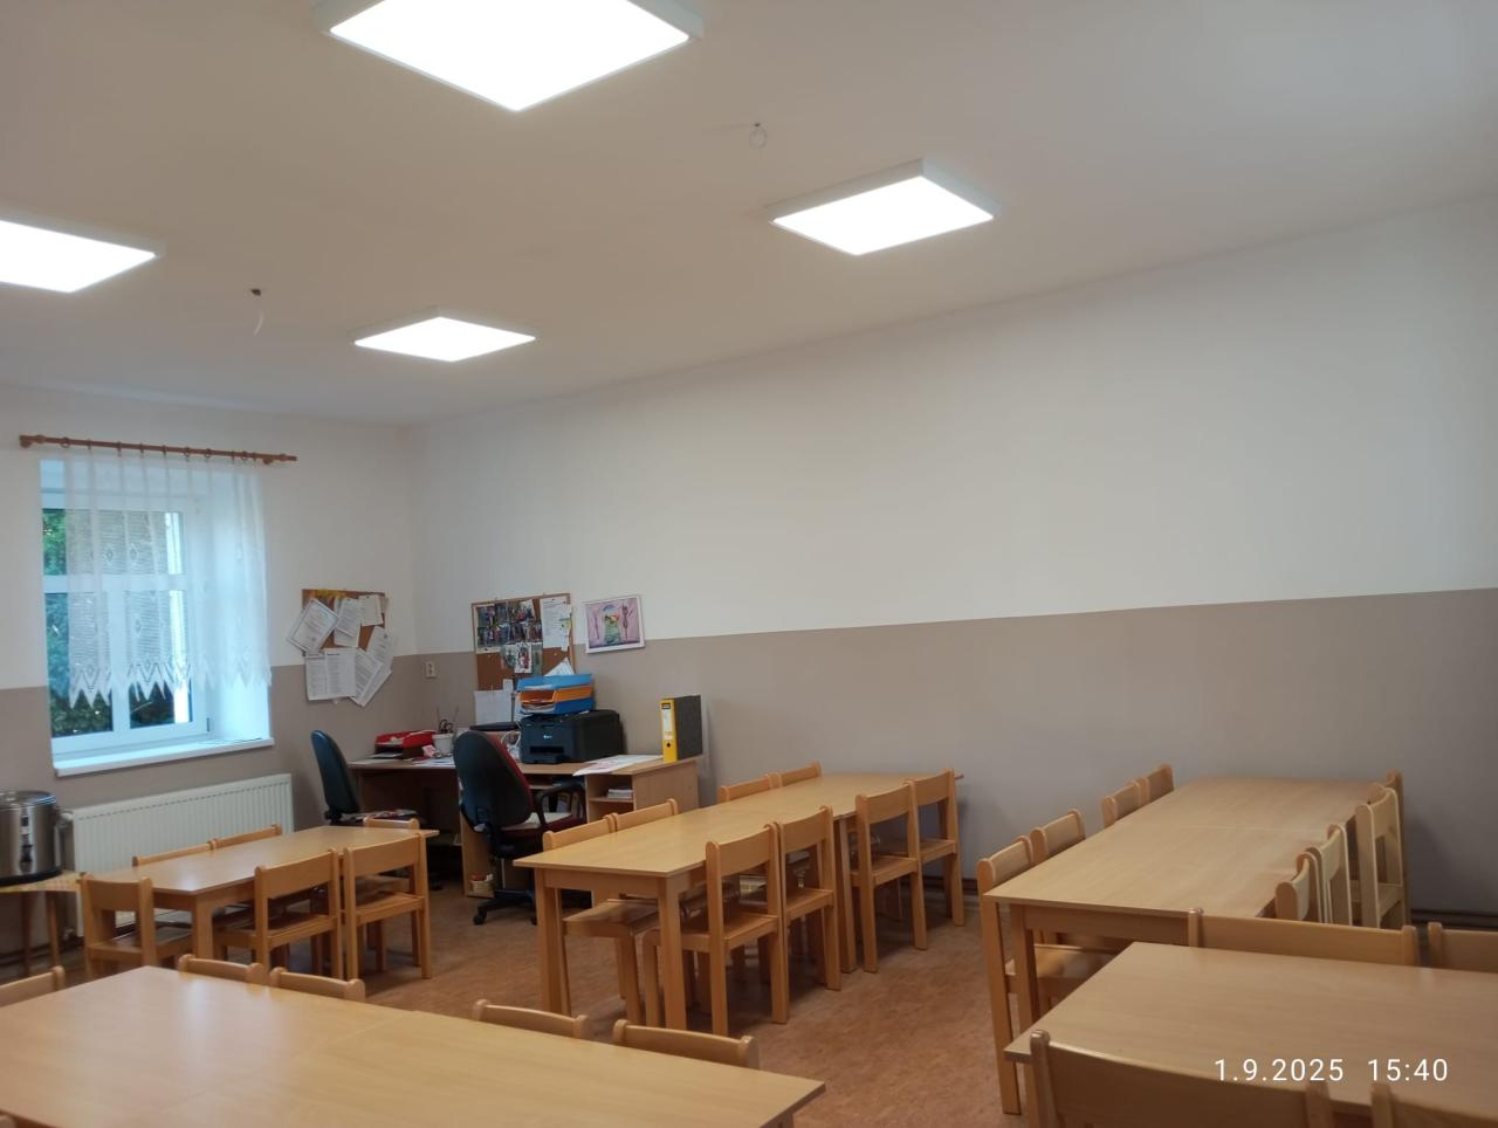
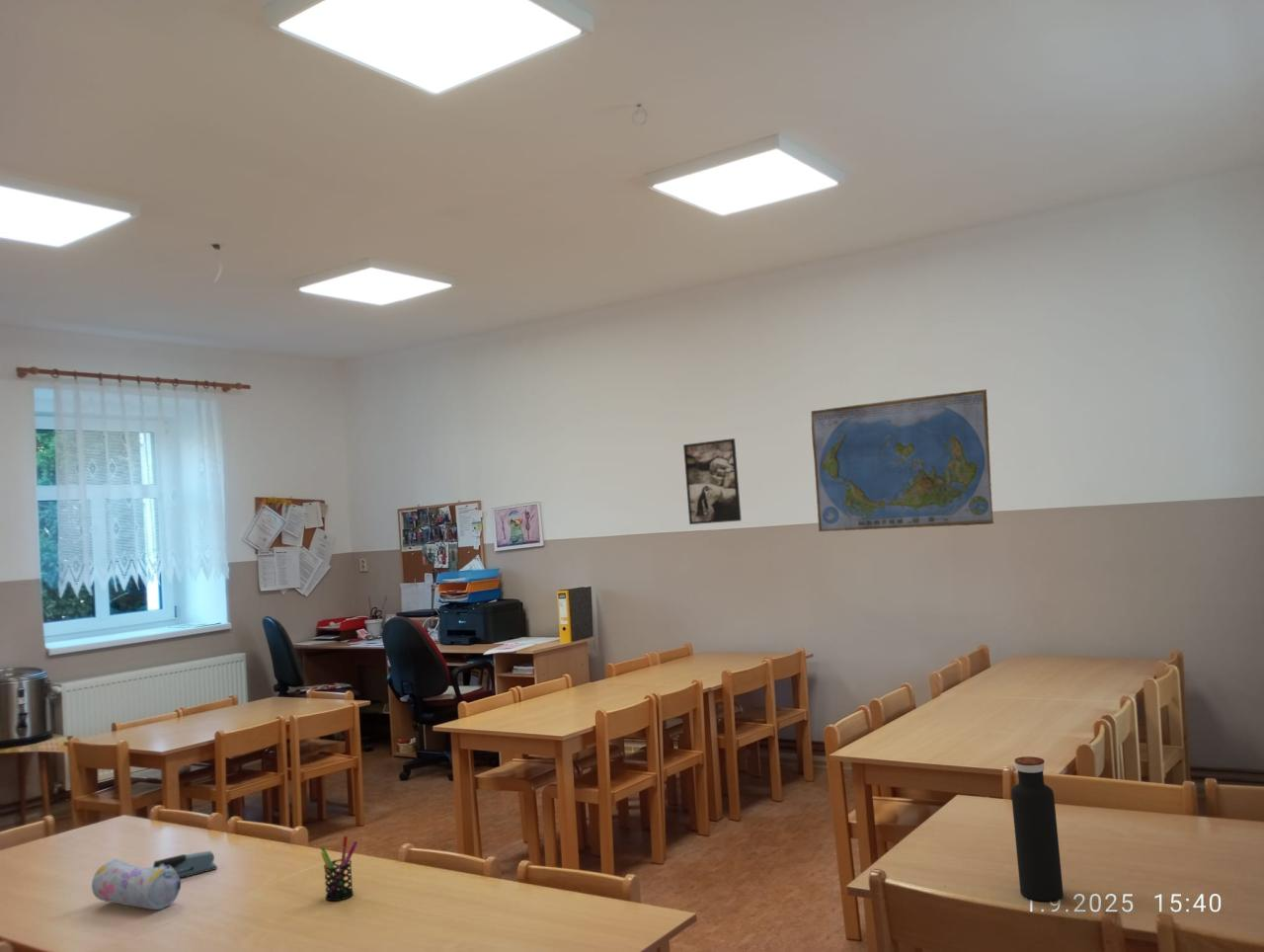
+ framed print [682,437,743,525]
+ world map [810,388,994,532]
+ stapler [152,850,218,880]
+ water bottle [1010,755,1065,902]
+ pen holder [320,834,358,902]
+ pencil case [91,858,182,911]
